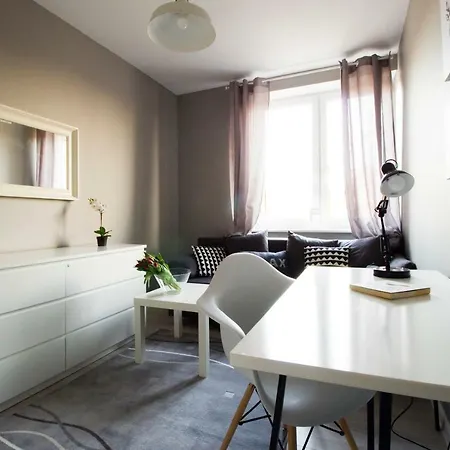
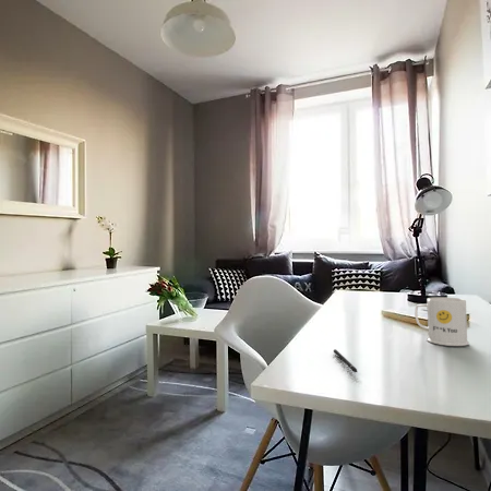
+ pen [333,348,358,373]
+ mug [414,297,470,347]
